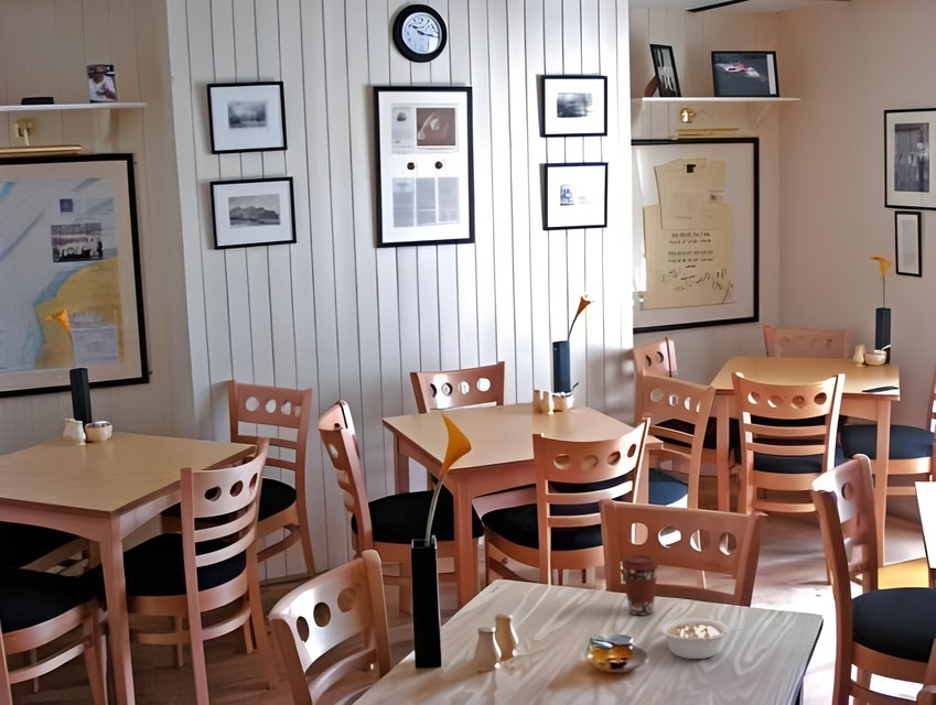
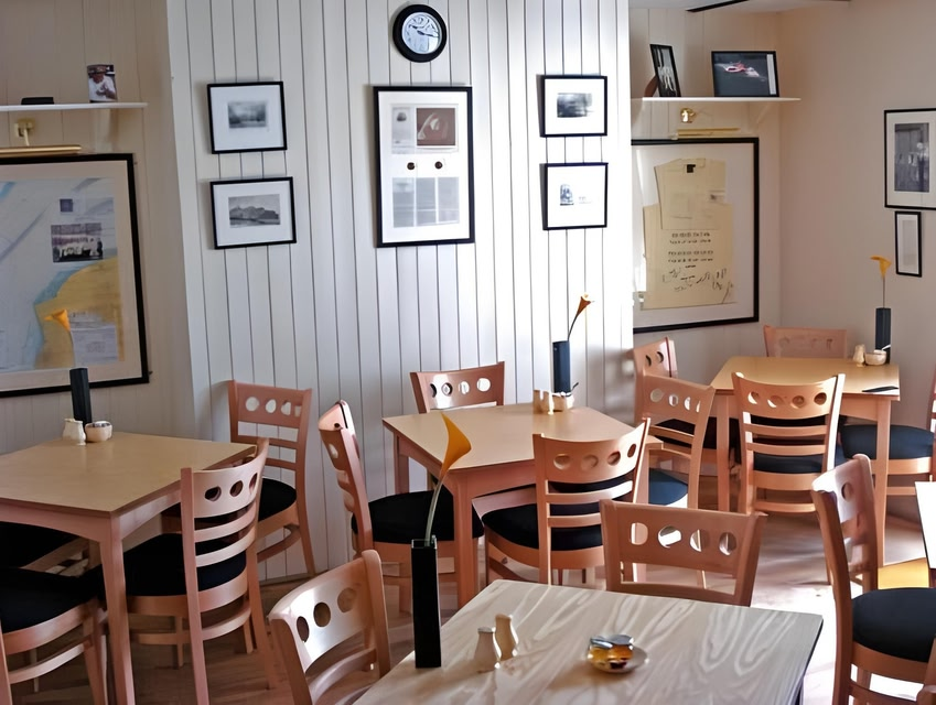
- legume [658,617,742,660]
- coffee cup [620,553,660,616]
